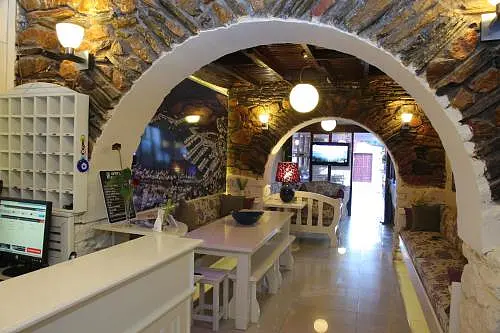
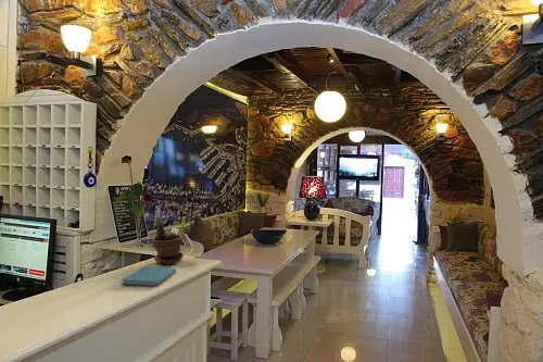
+ potted plant [151,214,185,265]
+ book [121,266,177,287]
